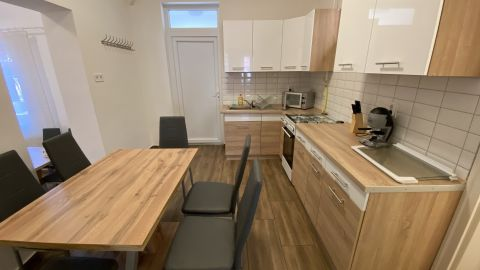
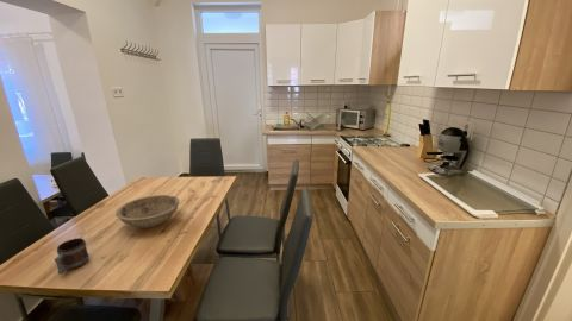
+ bowl [114,194,181,229]
+ mug [54,237,91,276]
